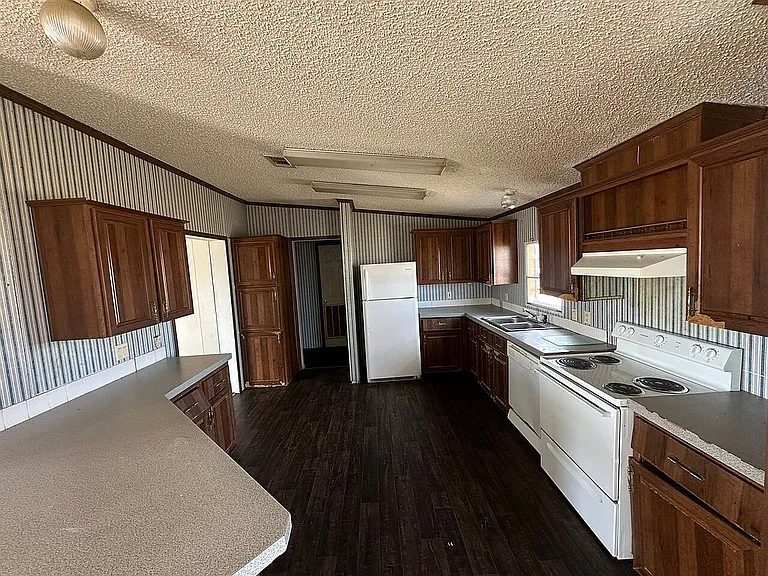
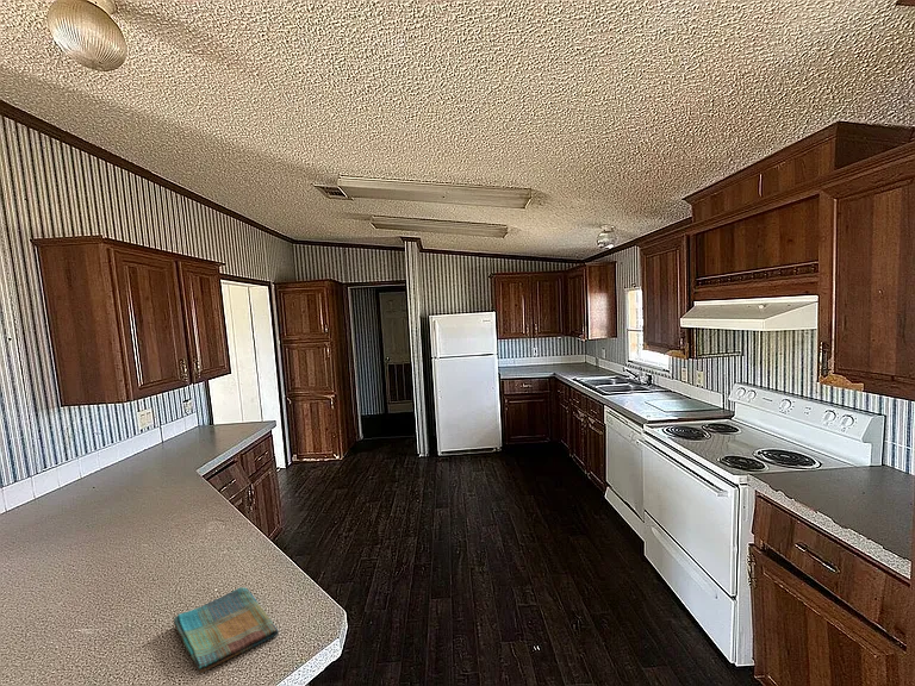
+ dish towel [173,586,280,674]
